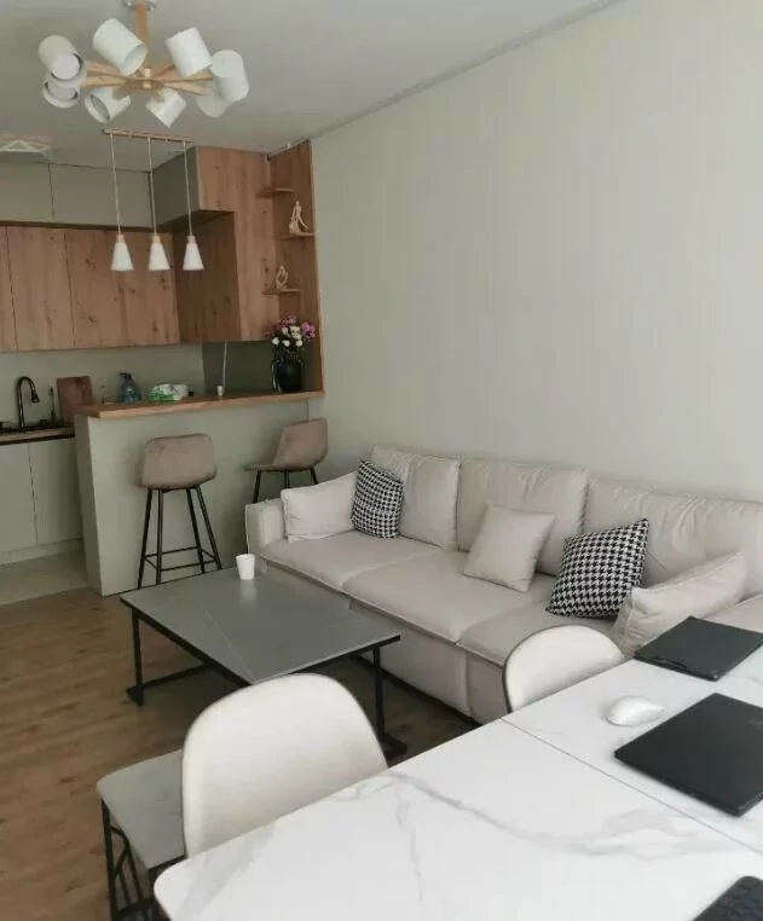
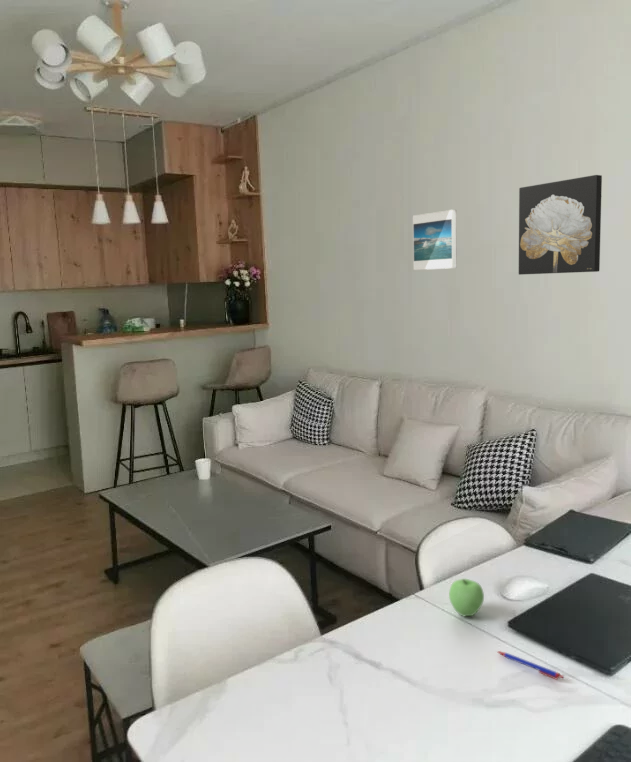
+ pen [495,650,565,681]
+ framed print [412,209,457,271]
+ apple [448,578,485,617]
+ wall art [518,174,603,276]
